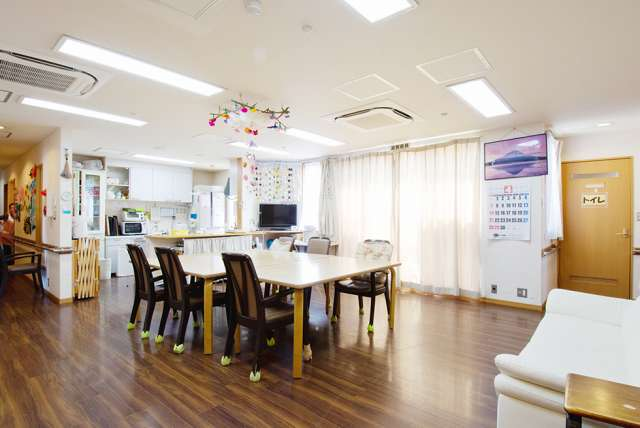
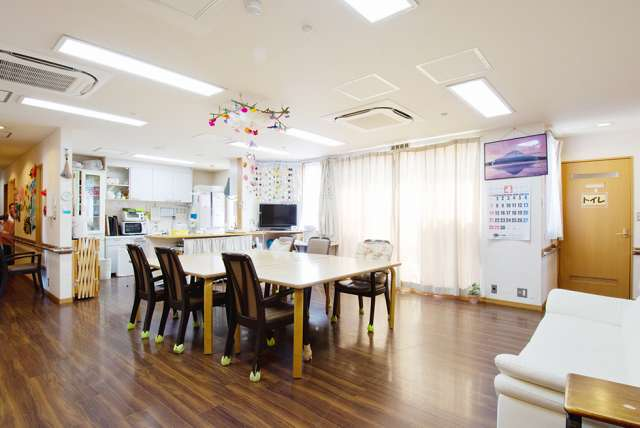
+ potted plant [462,282,481,305]
